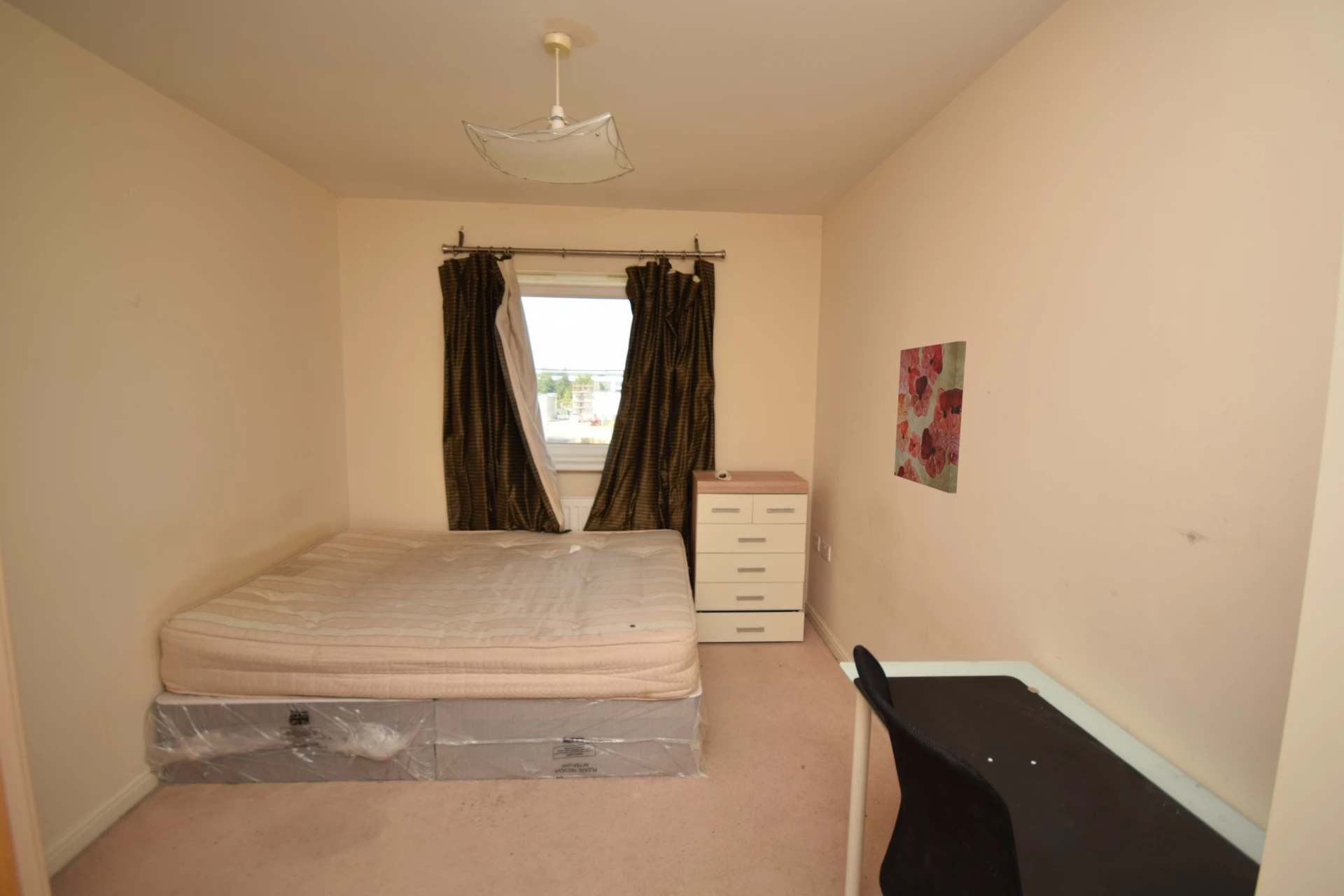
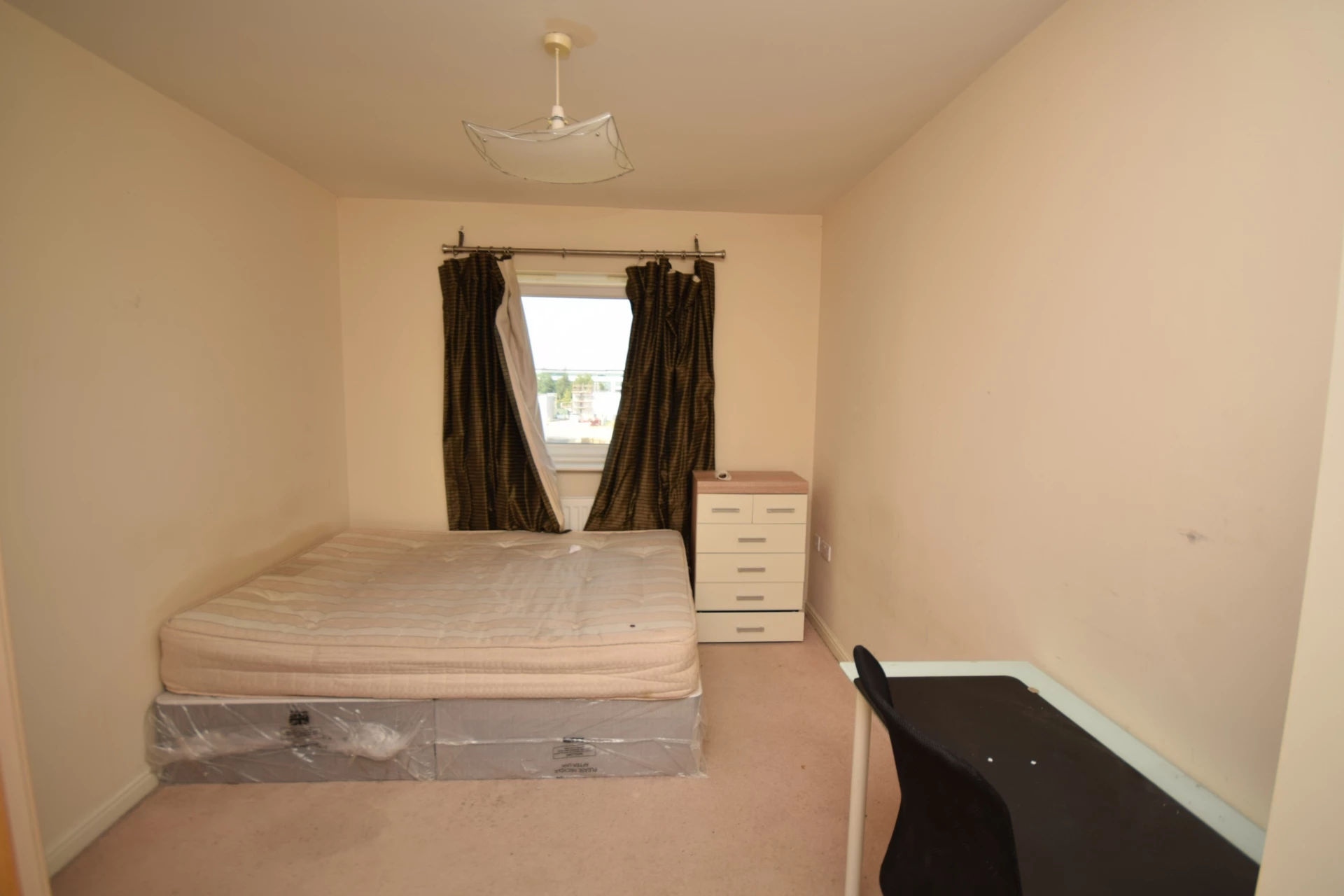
- wall art [893,340,967,494]
